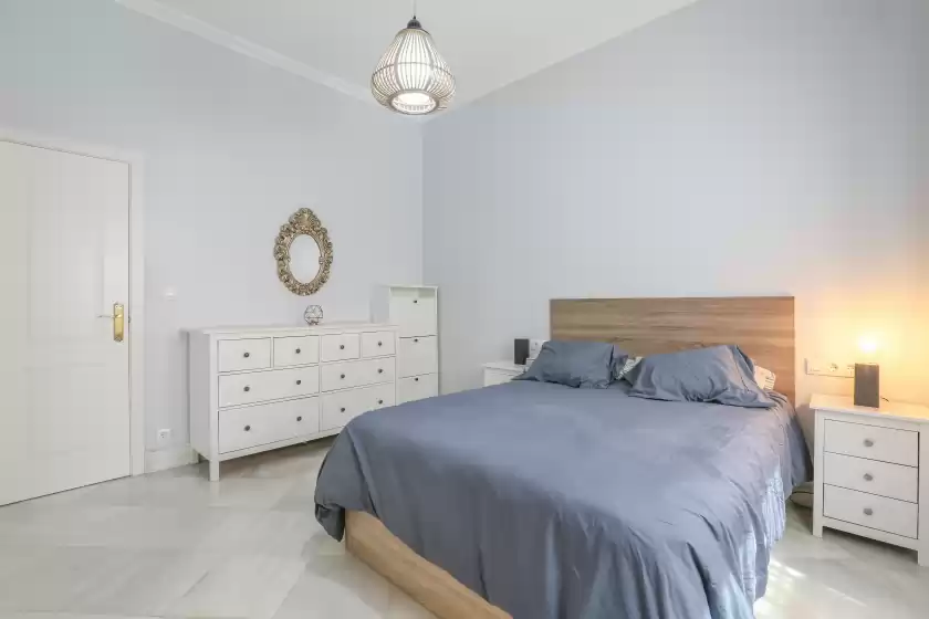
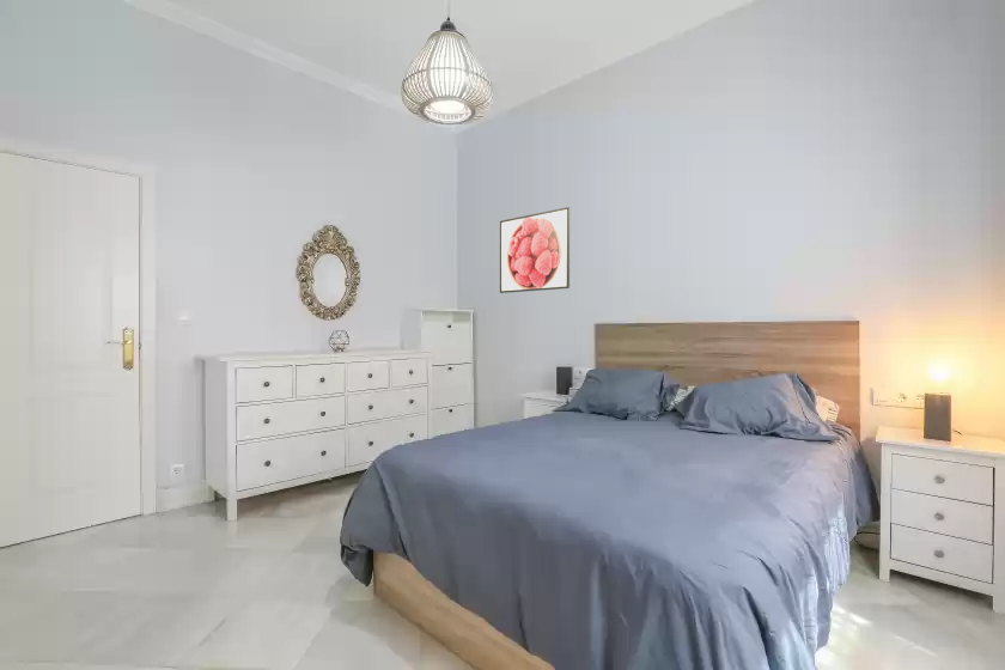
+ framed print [499,206,571,294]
